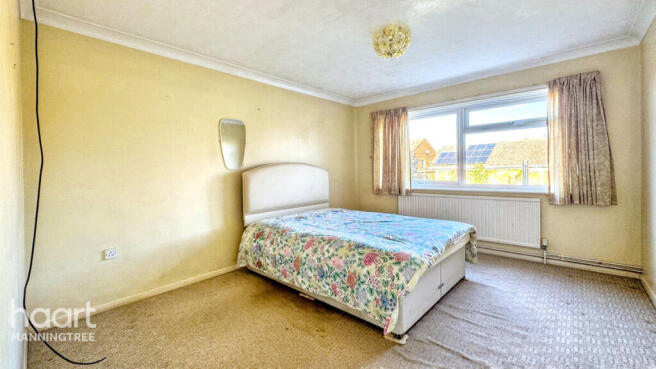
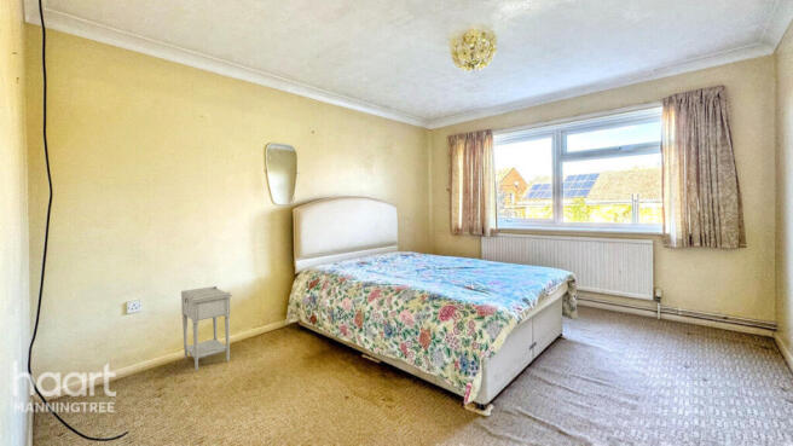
+ nightstand [180,285,233,372]
